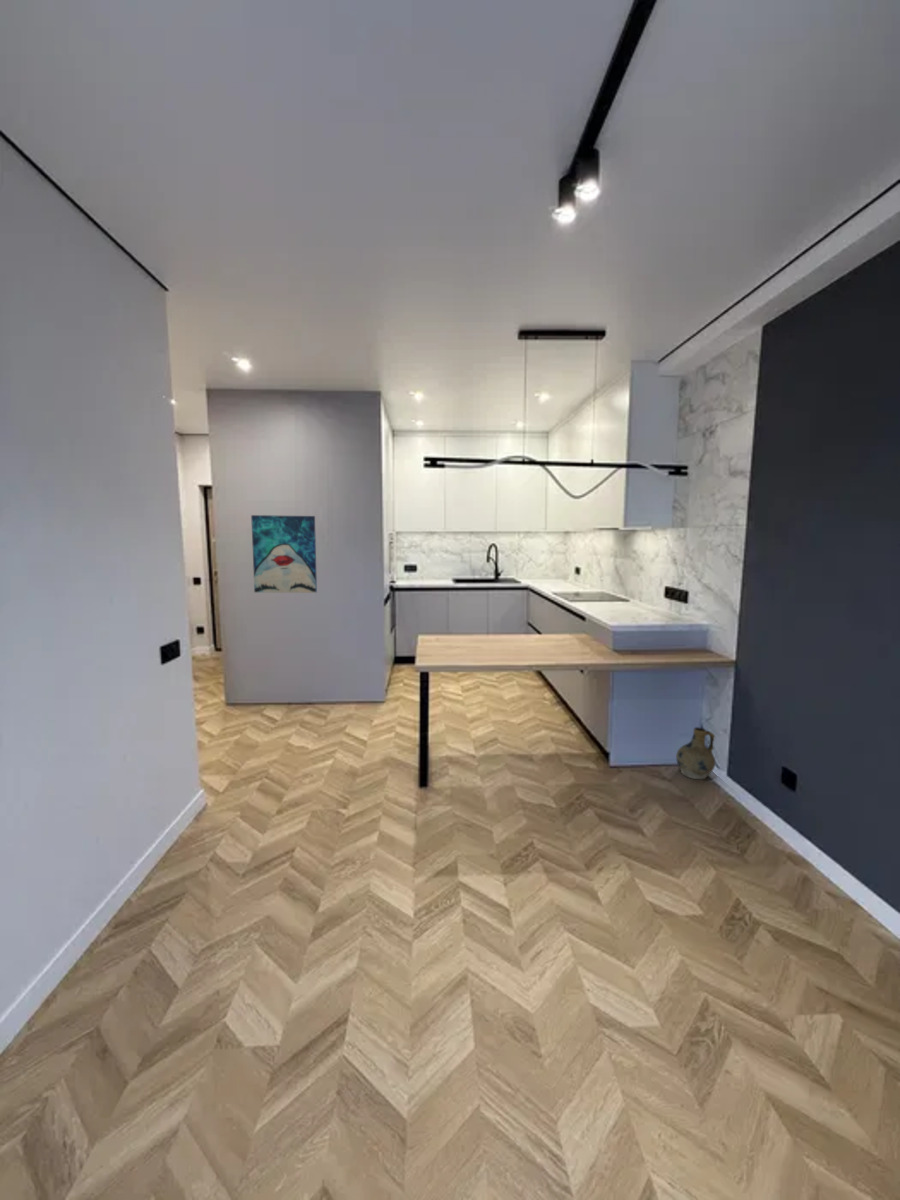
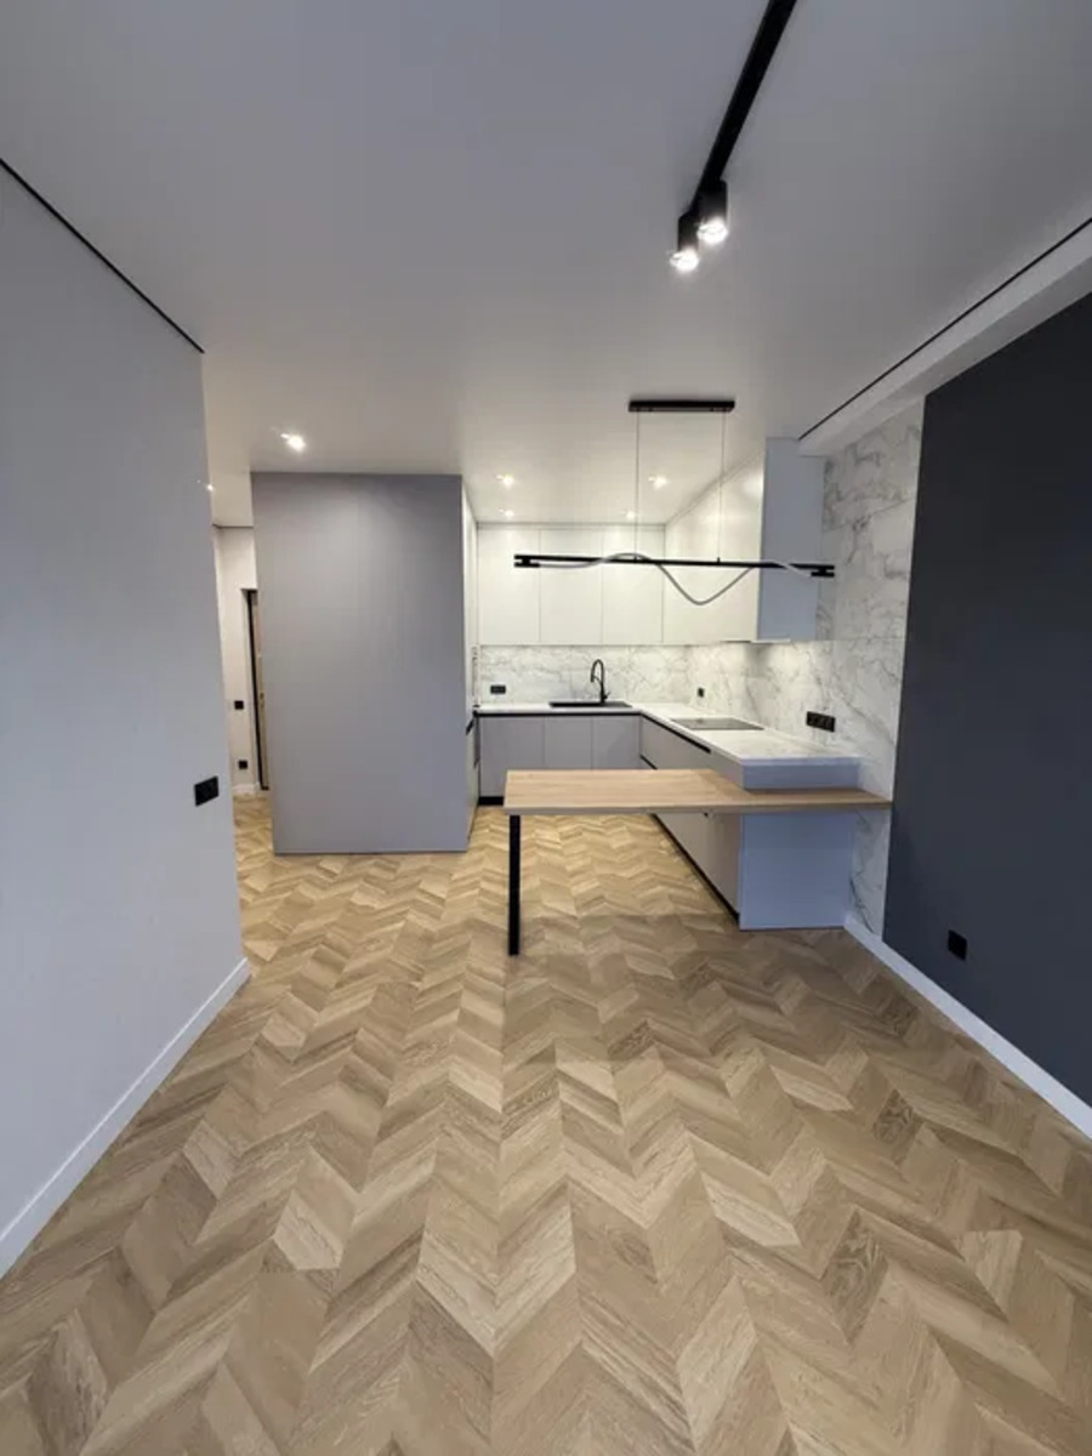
- wall art [250,514,318,594]
- ceramic jug [675,726,716,780]
